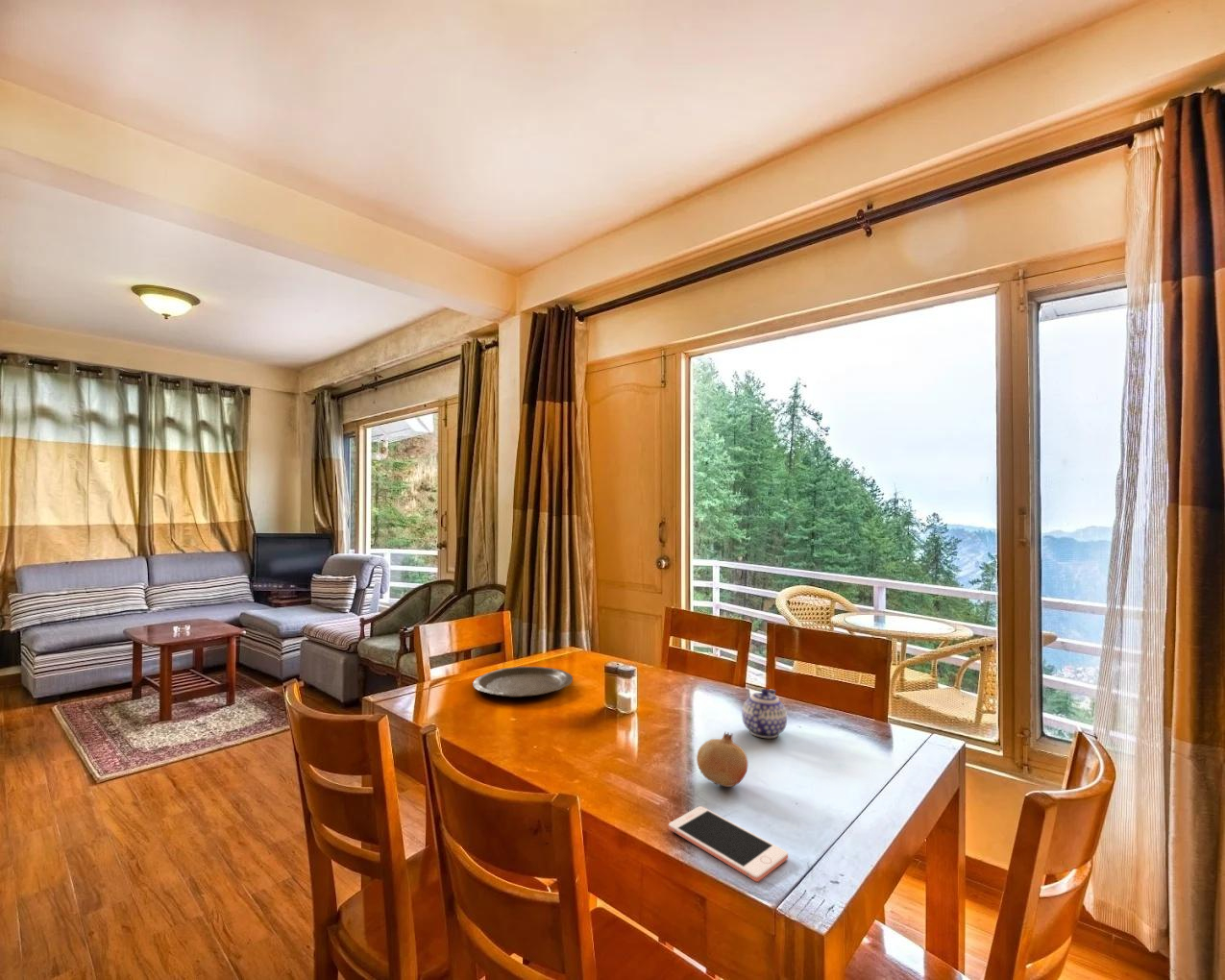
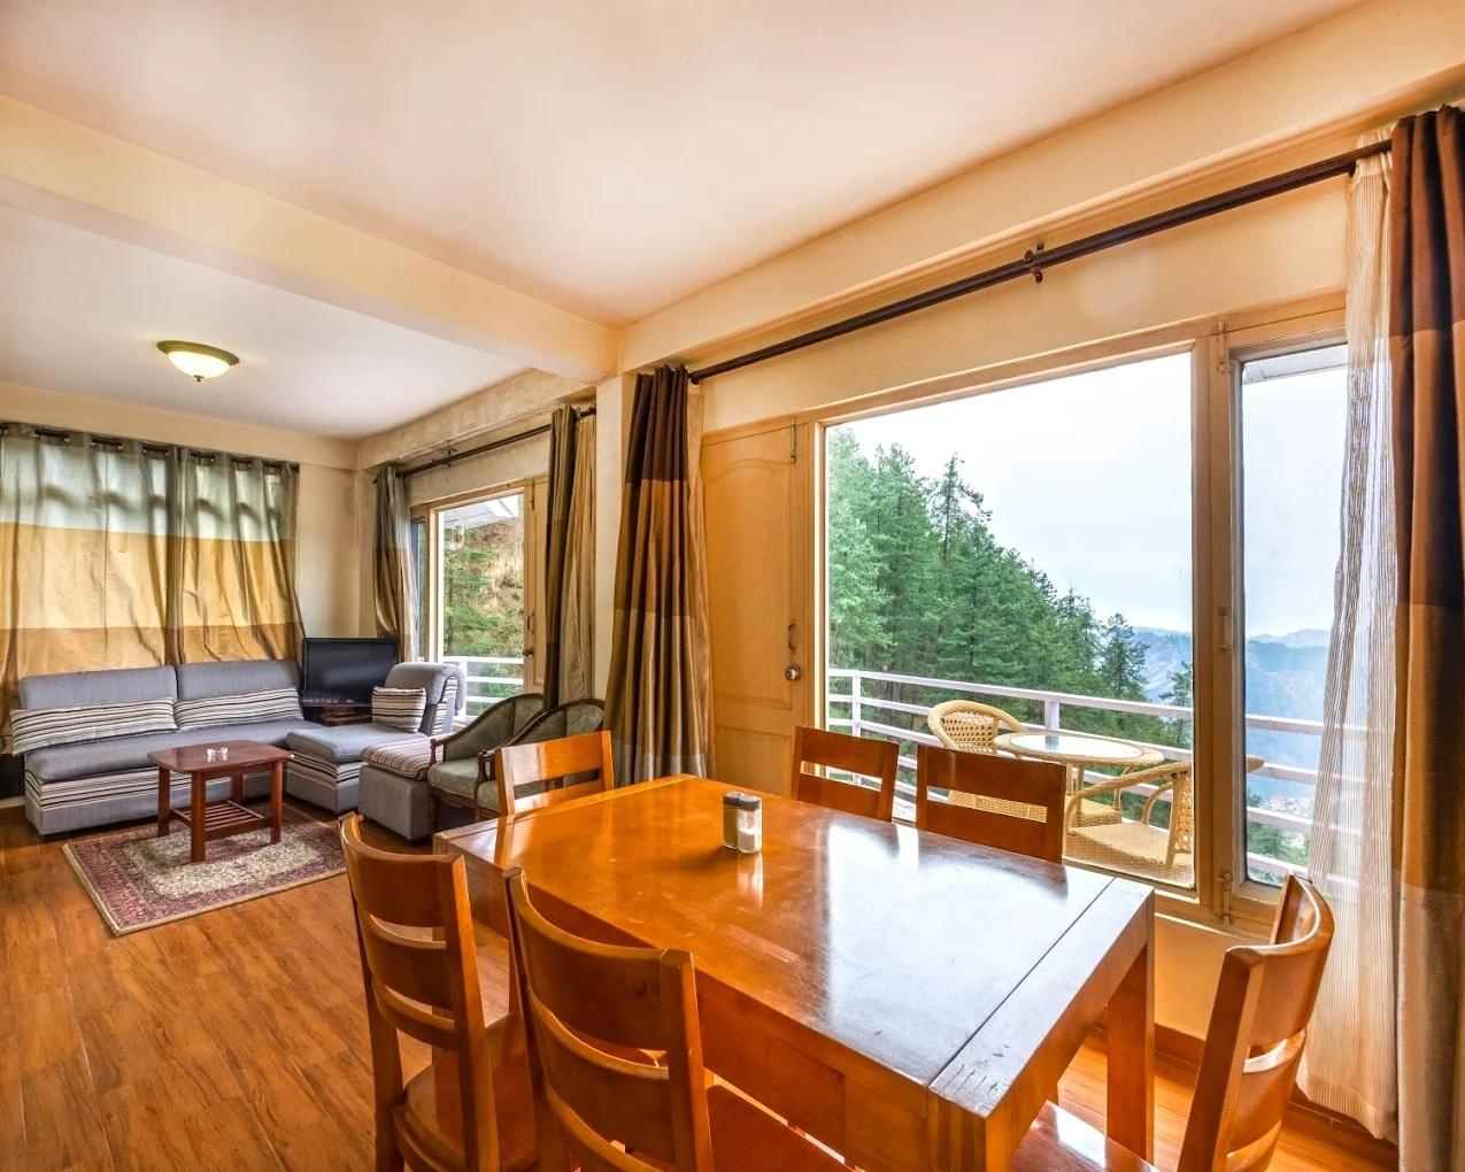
- cell phone [668,805,789,883]
- plate [472,666,574,698]
- teapot [741,688,788,739]
- fruit [696,731,748,788]
